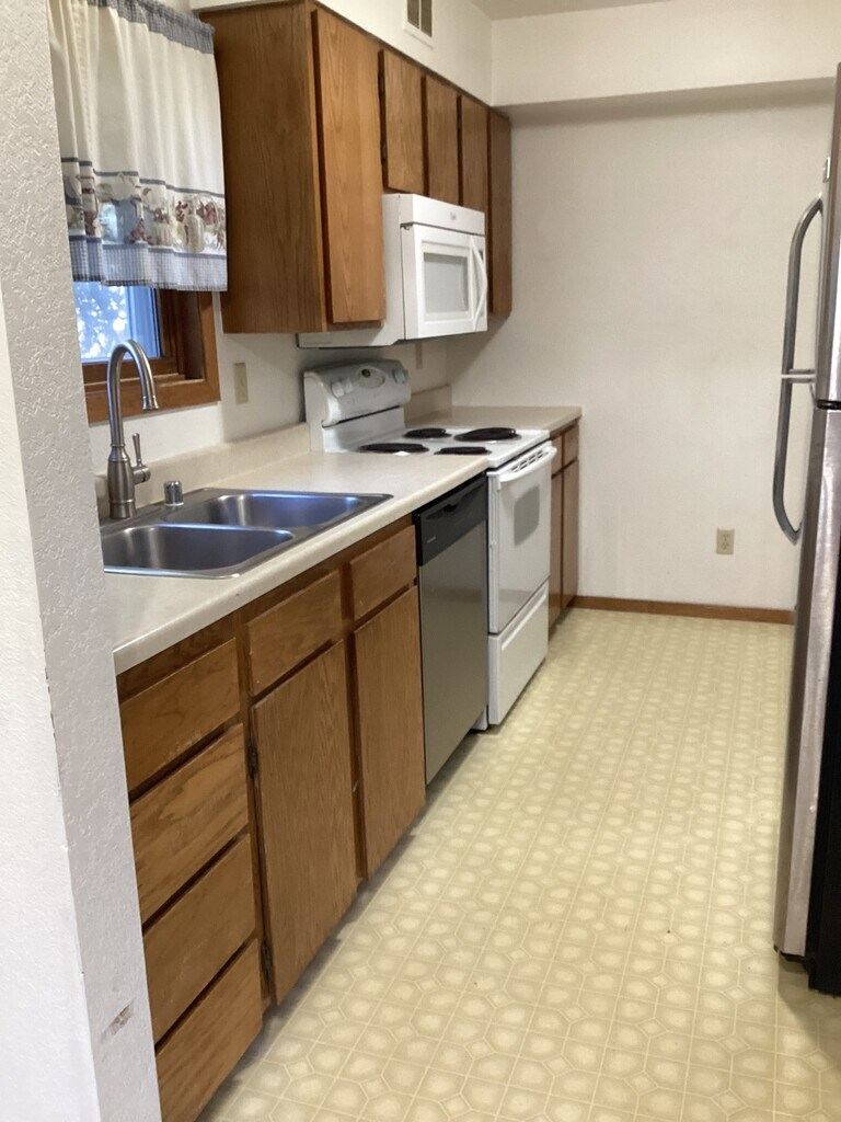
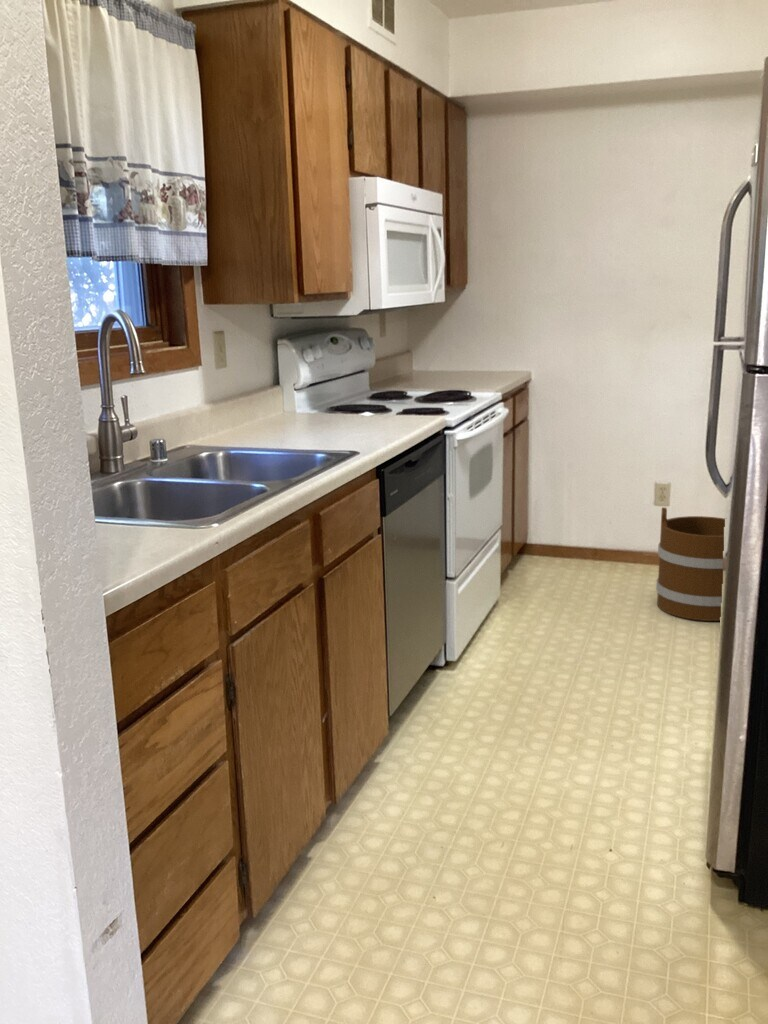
+ bucket [655,506,726,622]
